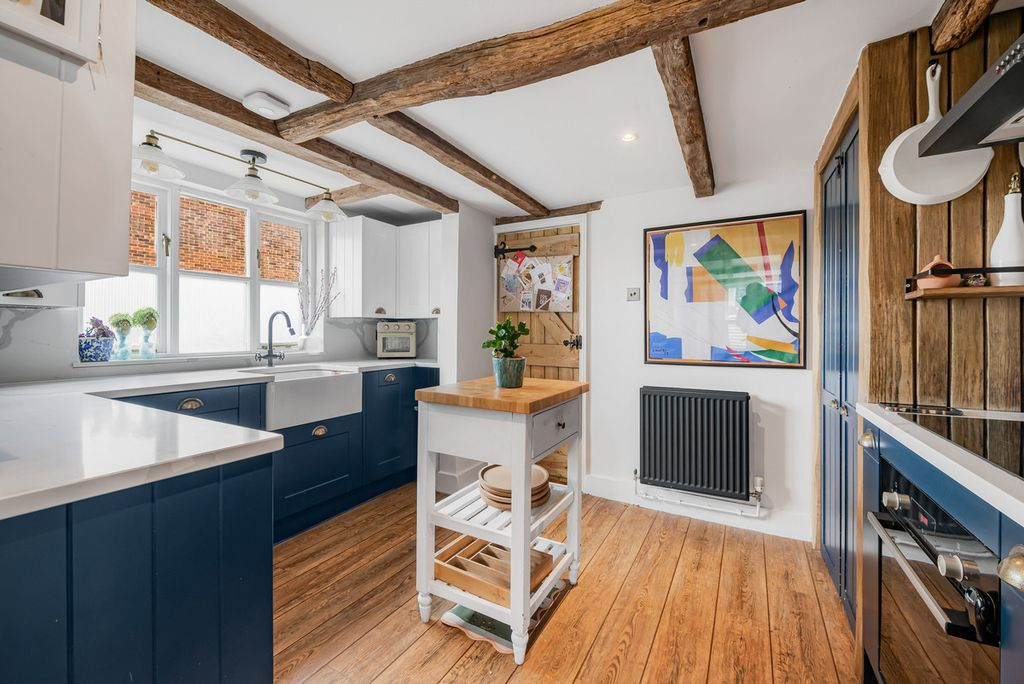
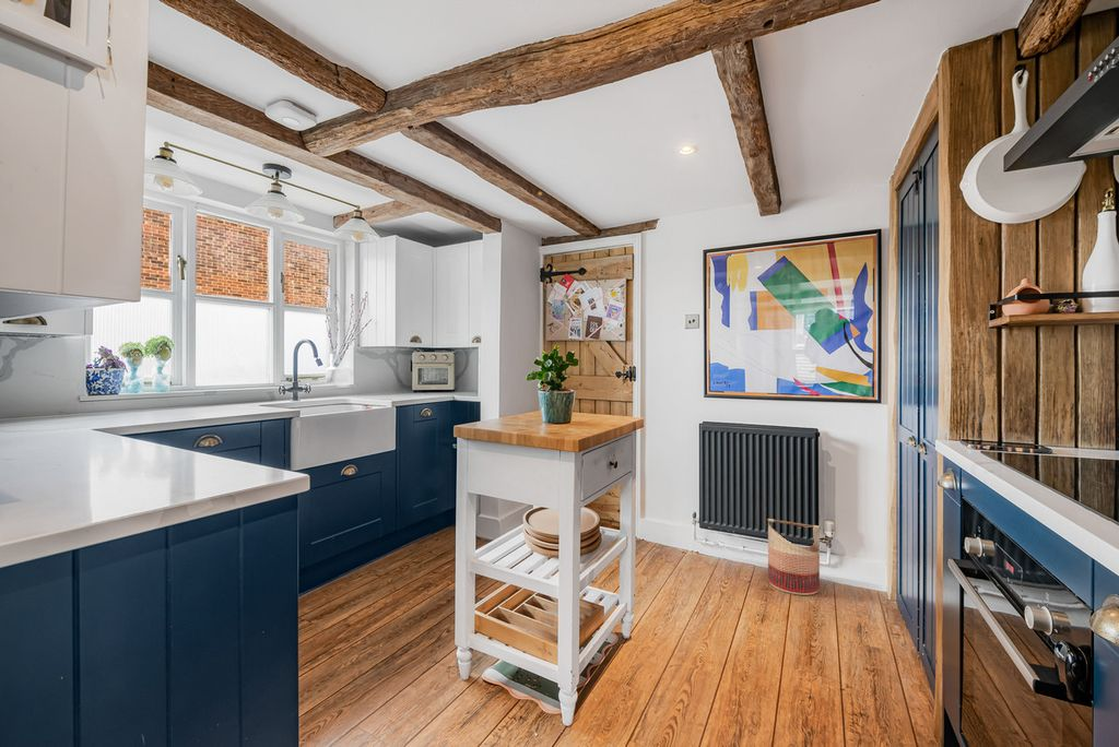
+ basket [766,518,822,596]
